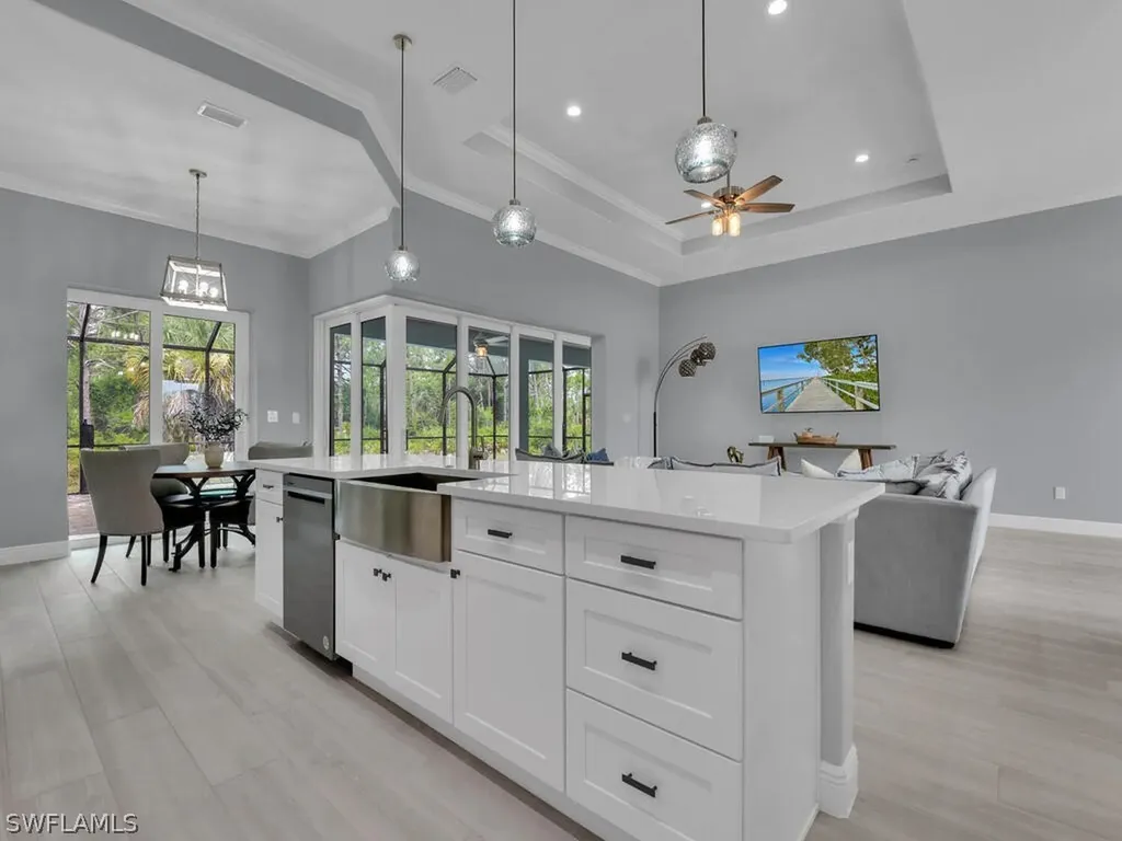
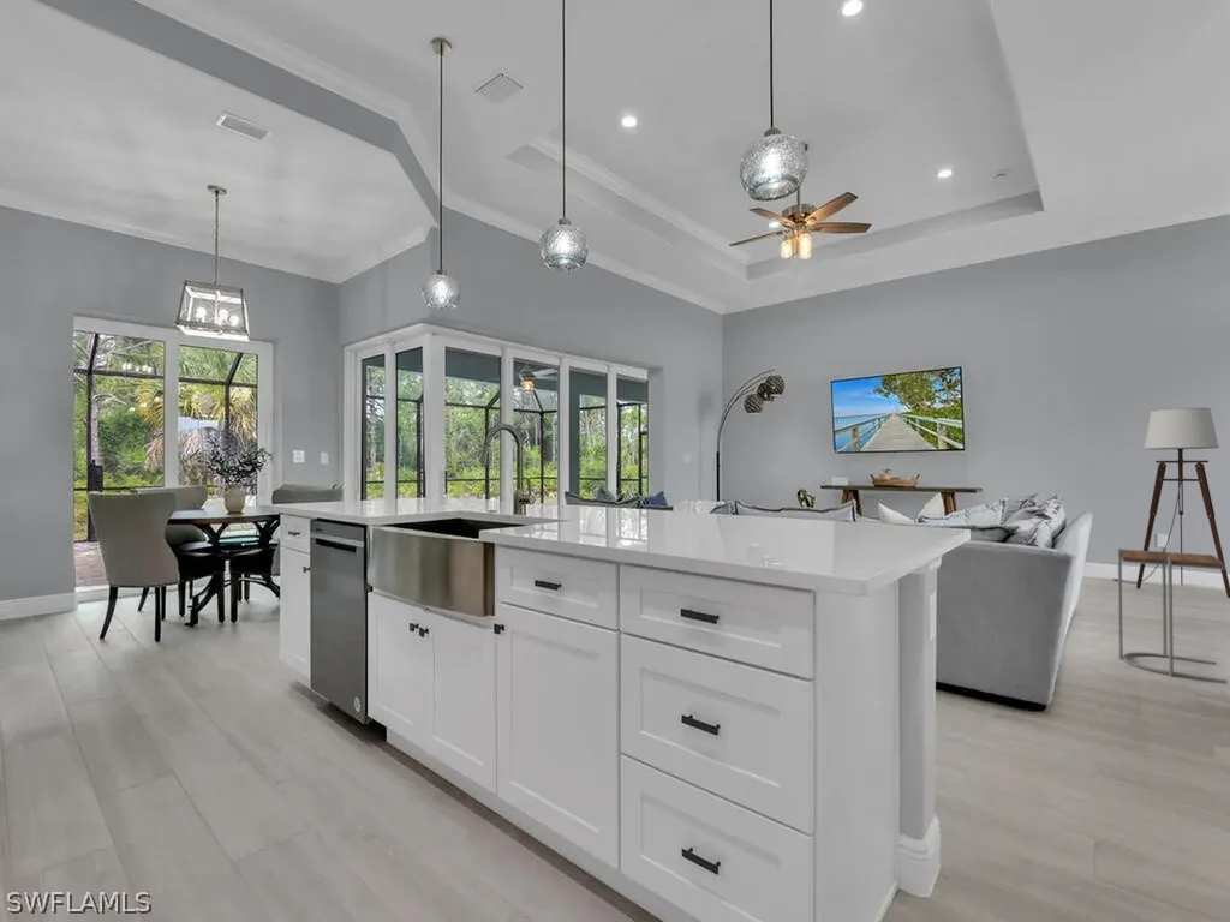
+ side table [1117,547,1228,684]
+ floor lamp [1110,407,1230,599]
